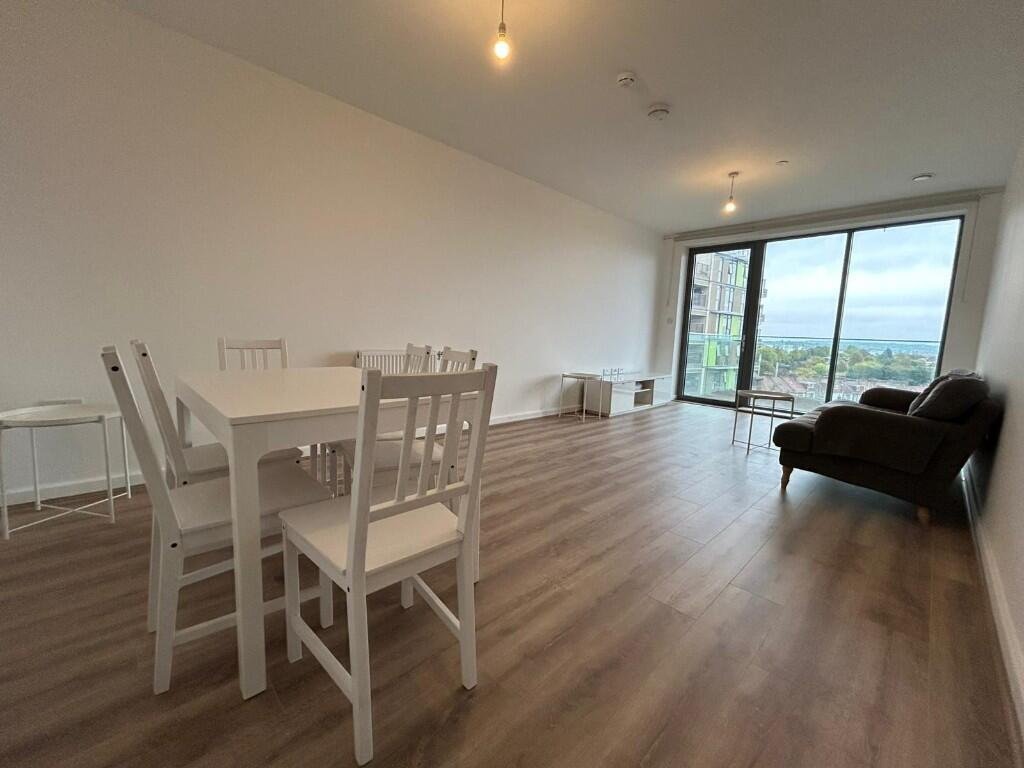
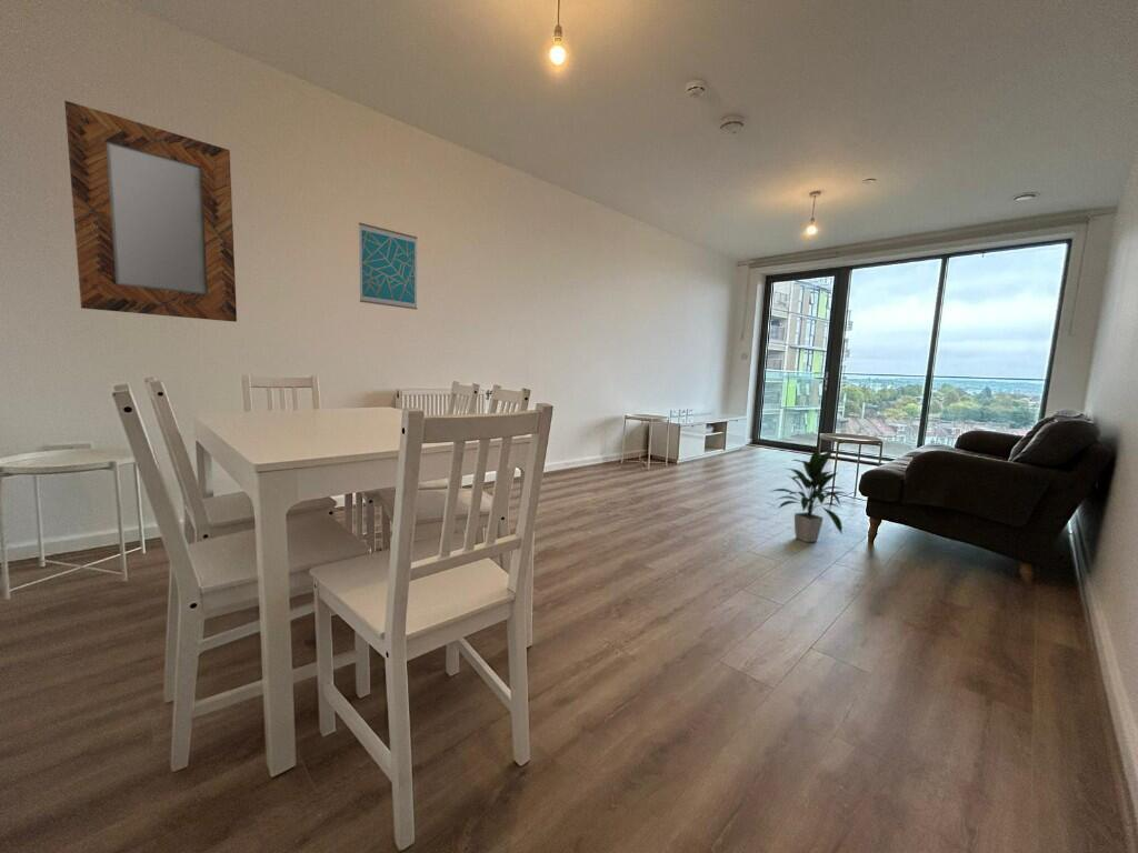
+ home mirror [63,100,238,323]
+ wall art [358,222,418,311]
+ indoor plant [768,446,847,543]
